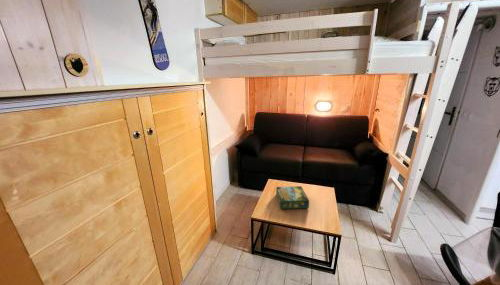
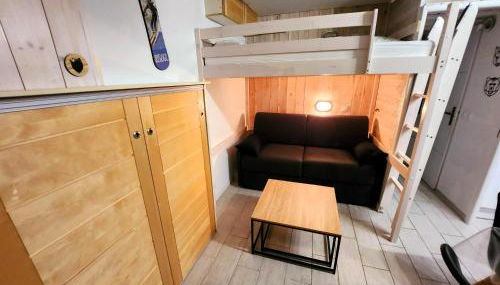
- board game [275,185,310,210]
